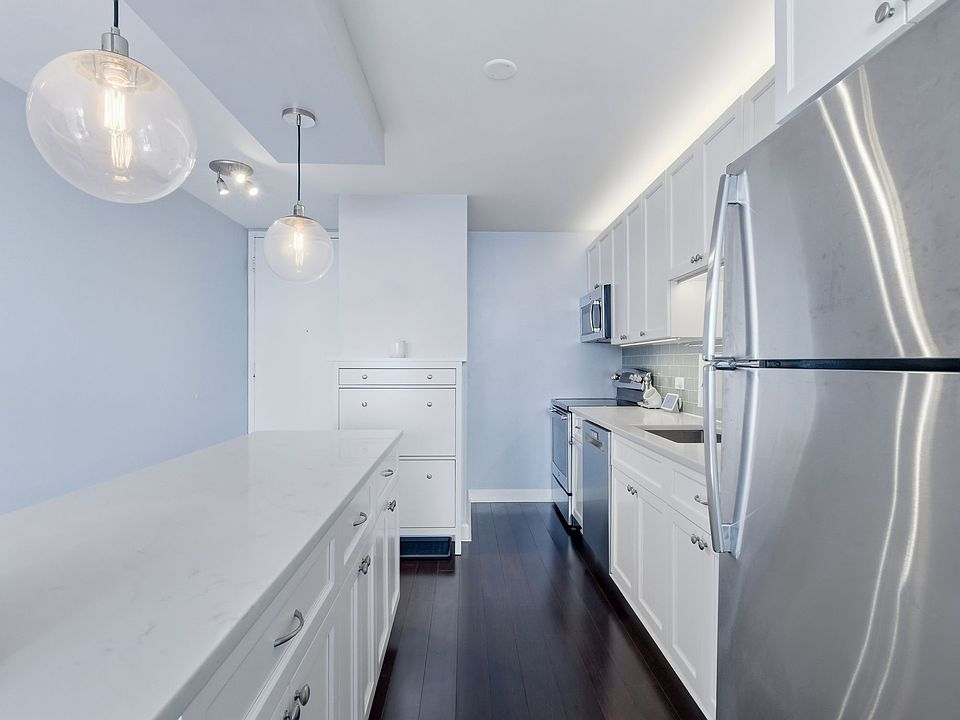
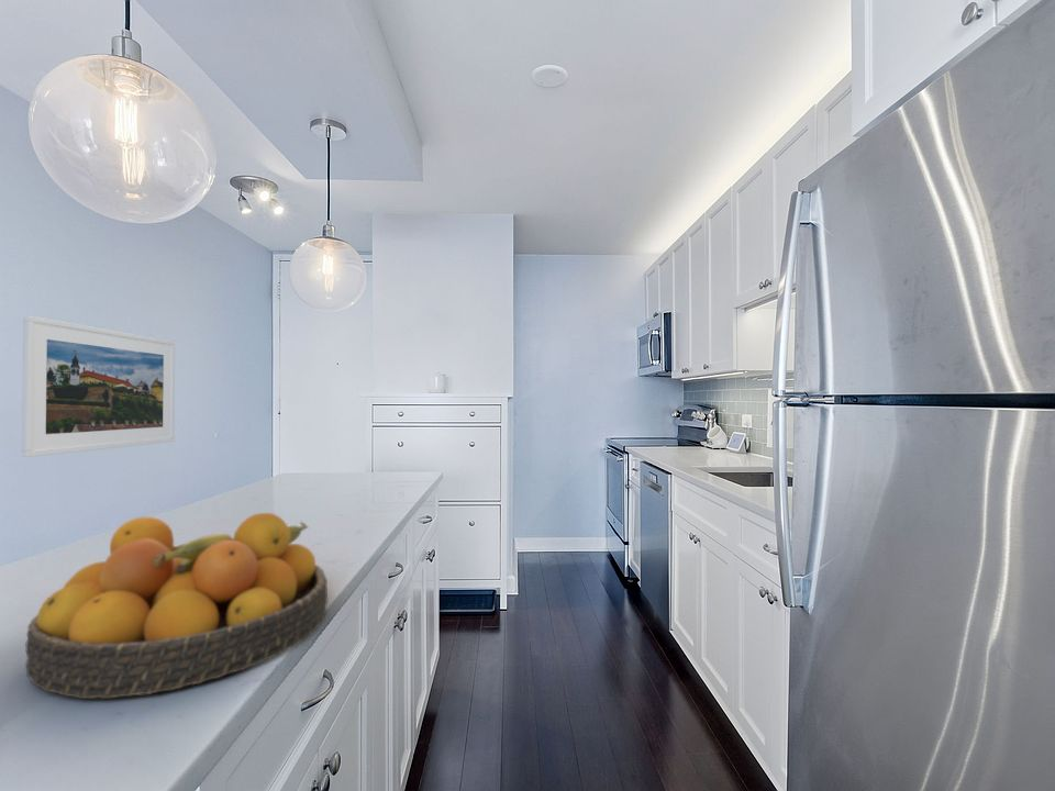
+ fruit bowl [24,512,329,700]
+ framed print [21,314,176,458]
